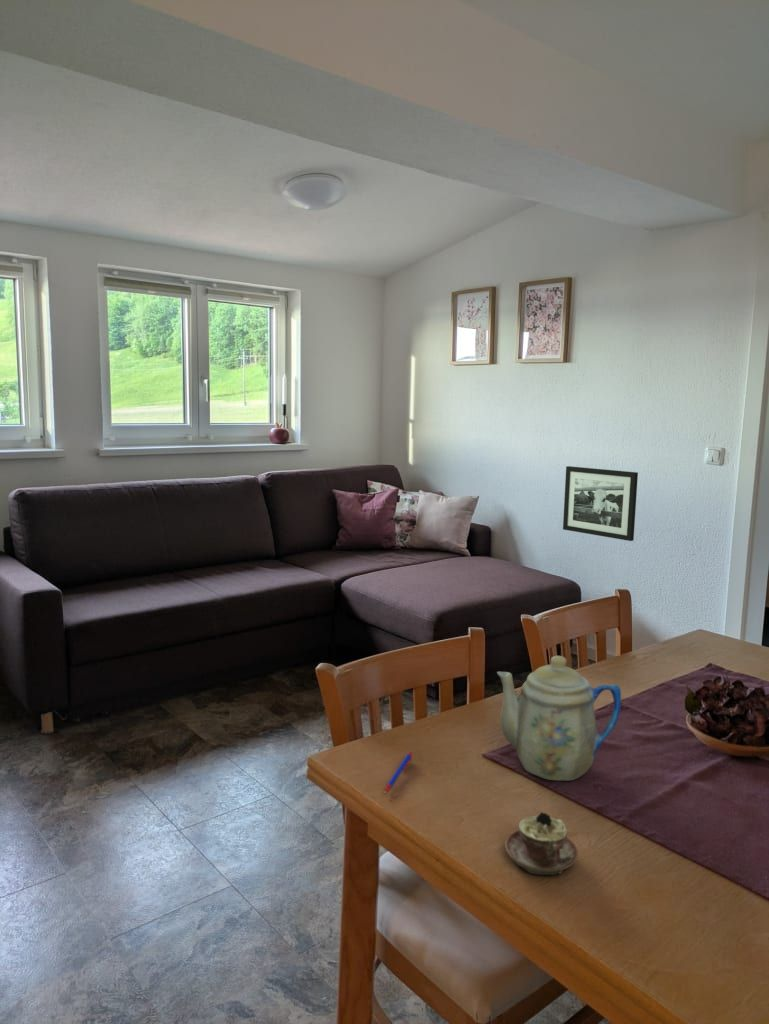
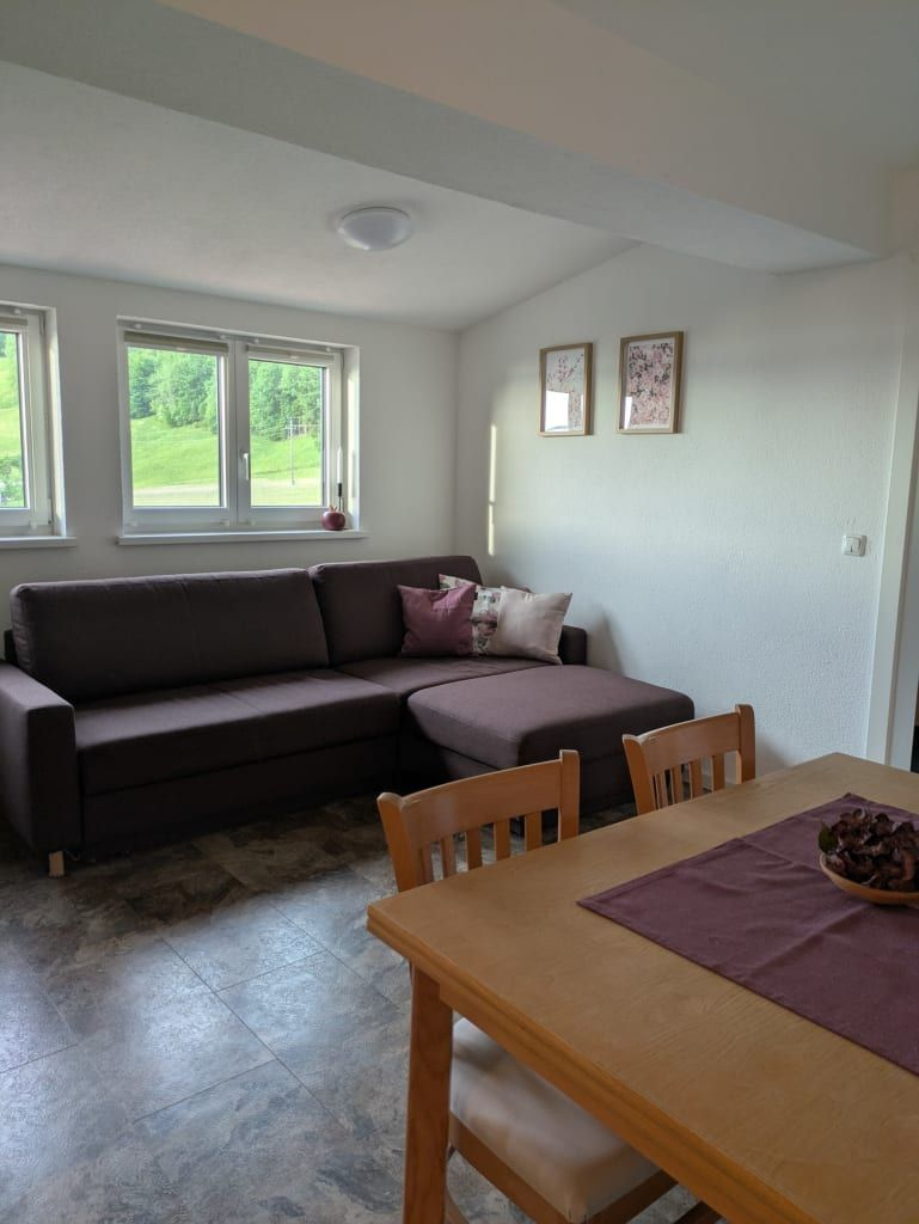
- picture frame [562,465,639,542]
- teapot [496,655,622,781]
- teacup [504,811,579,876]
- pen [384,750,413,794]
